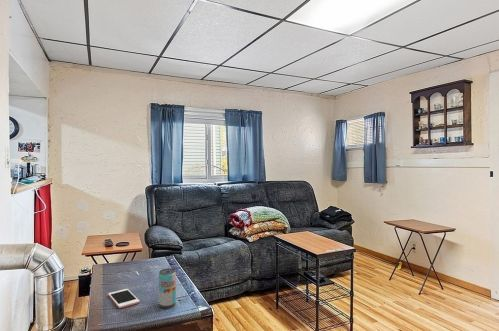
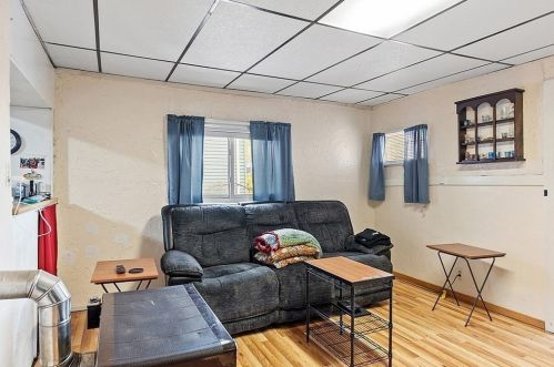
- beverage can [158,267,177,309]
- cell phone [108,288,140,309]
